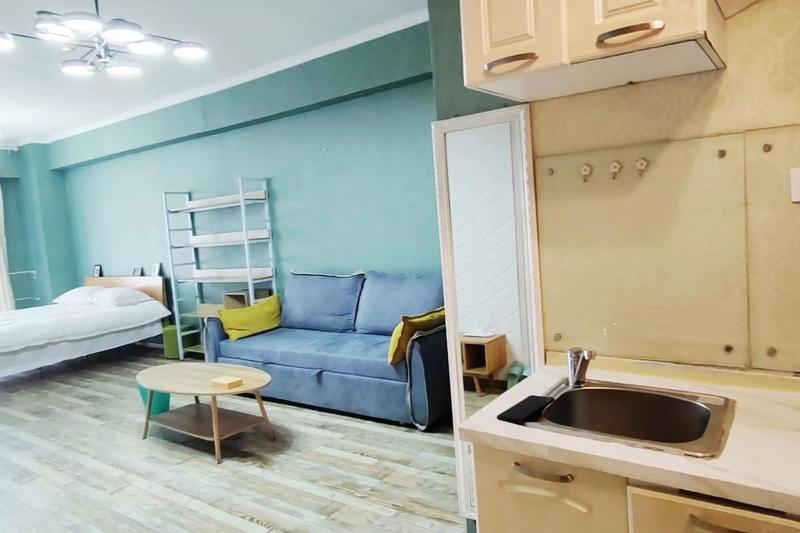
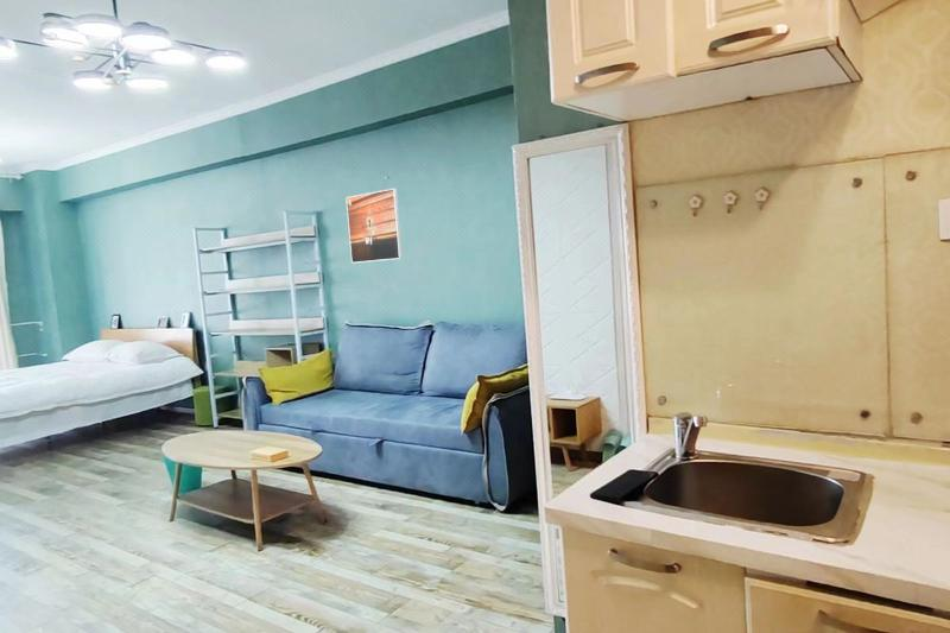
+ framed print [344,188,404,265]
